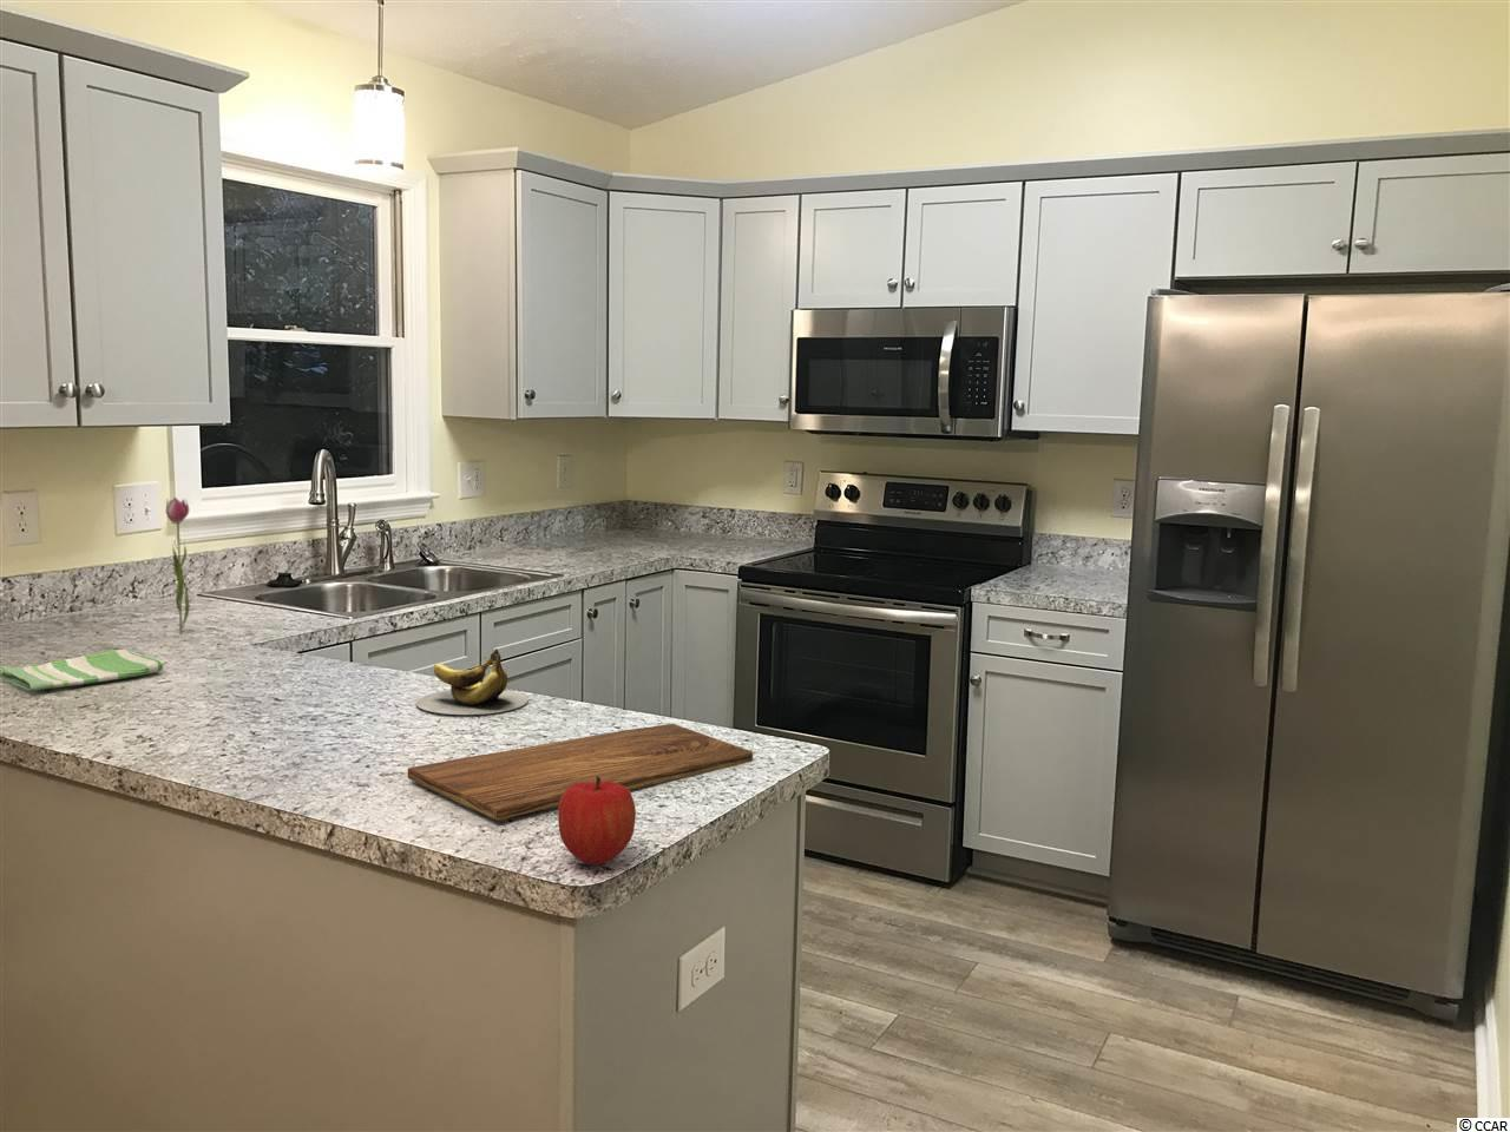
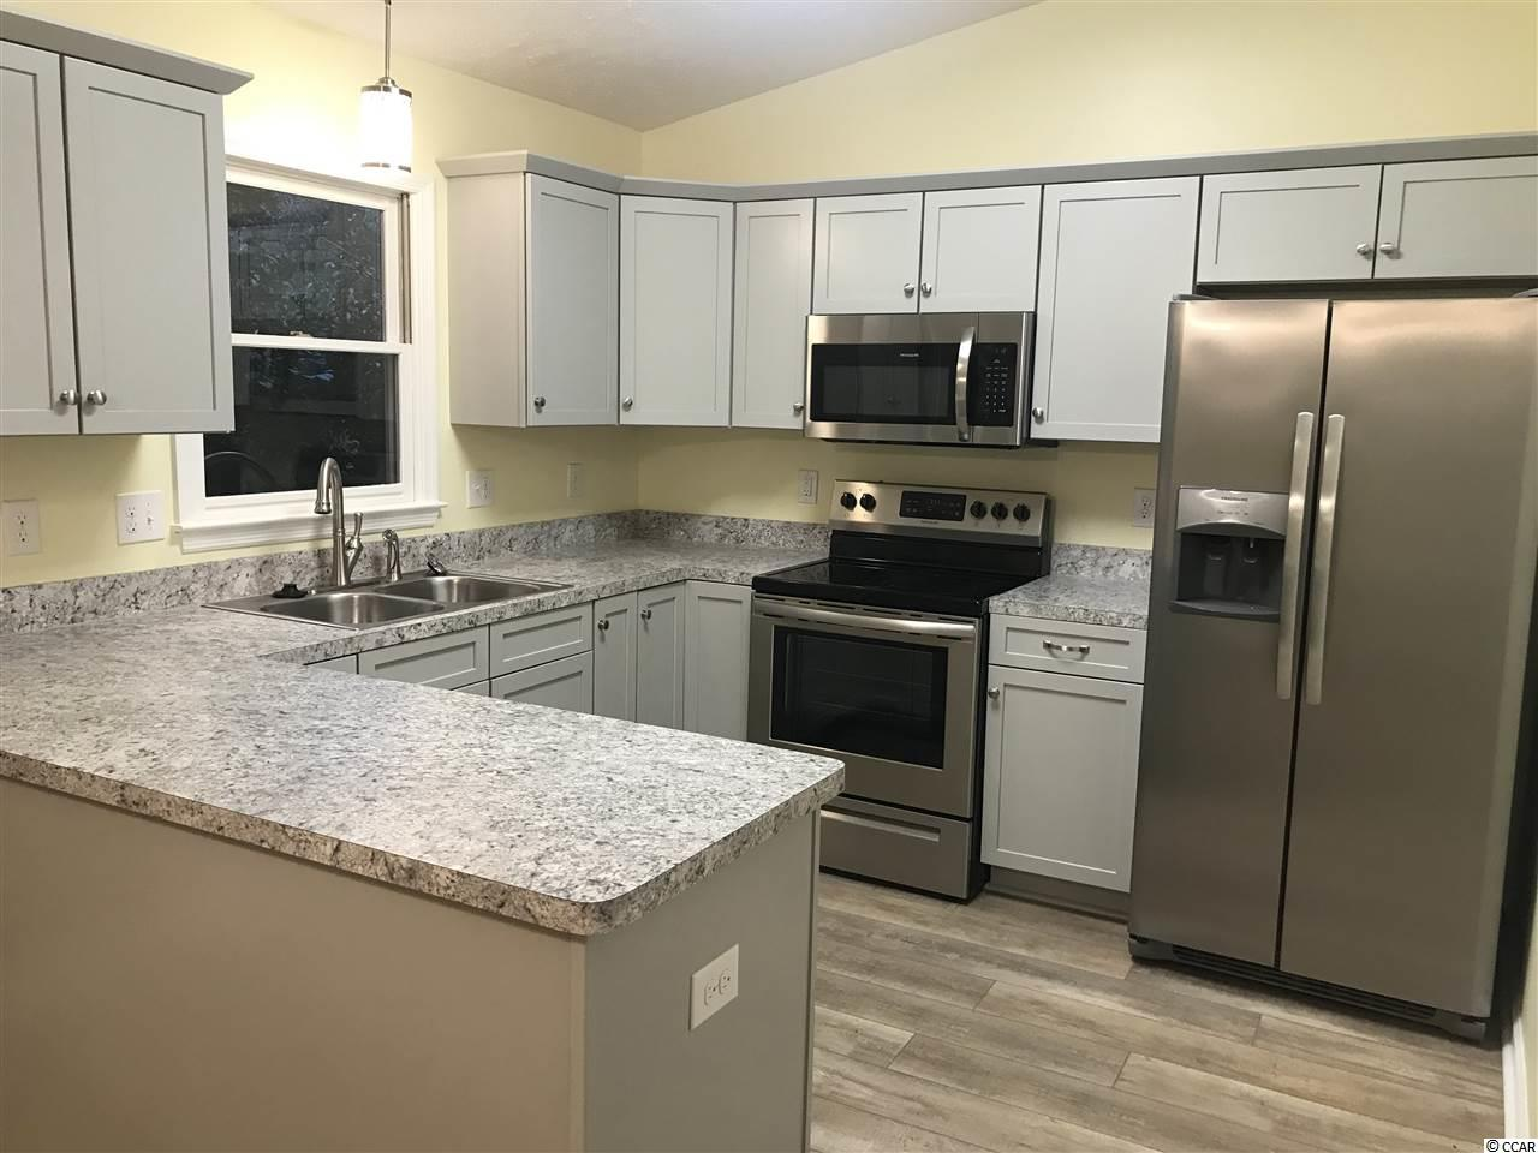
- fruit [556,776,637,867]
- banana [414,648,529,716]
- dish towel [0,648,166,692]
- flower [165,496,191,636]
- cutting board [407,723,754,820]
